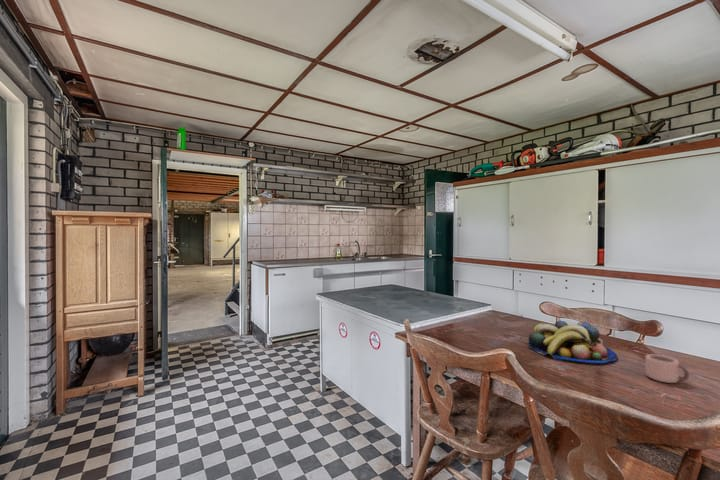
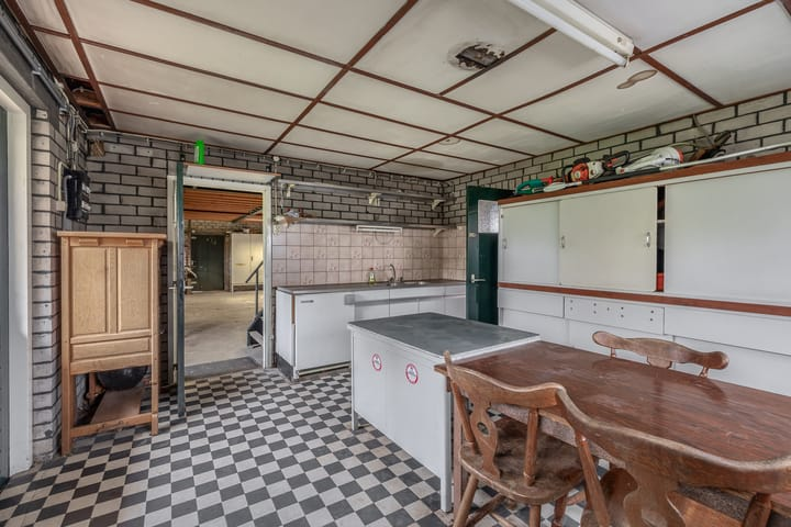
- mug [644,353,690,384]
- fruit bowl [527,320,619,364]
